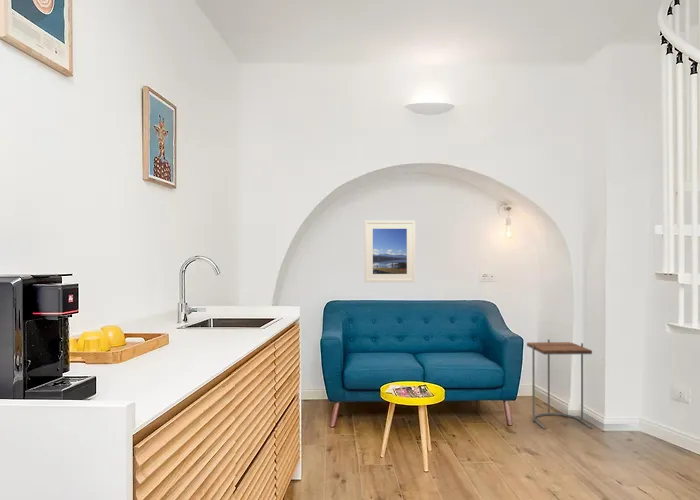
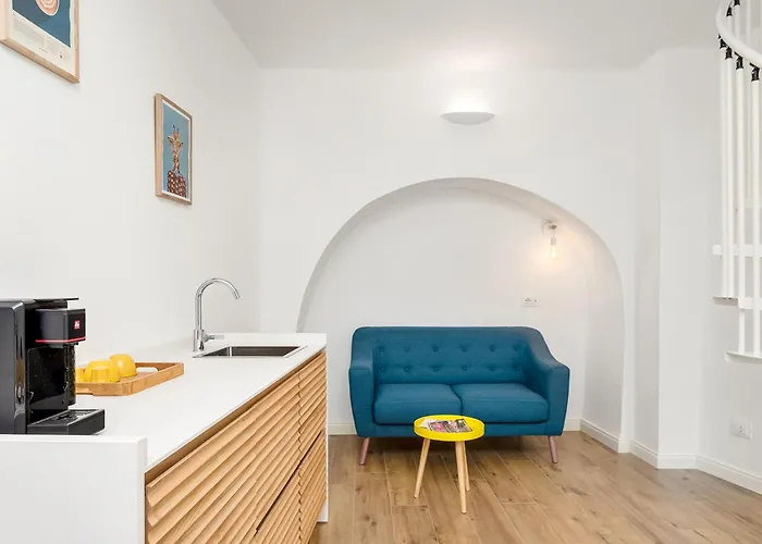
- side table [526,339,593,430]
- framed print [363,219,416,283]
